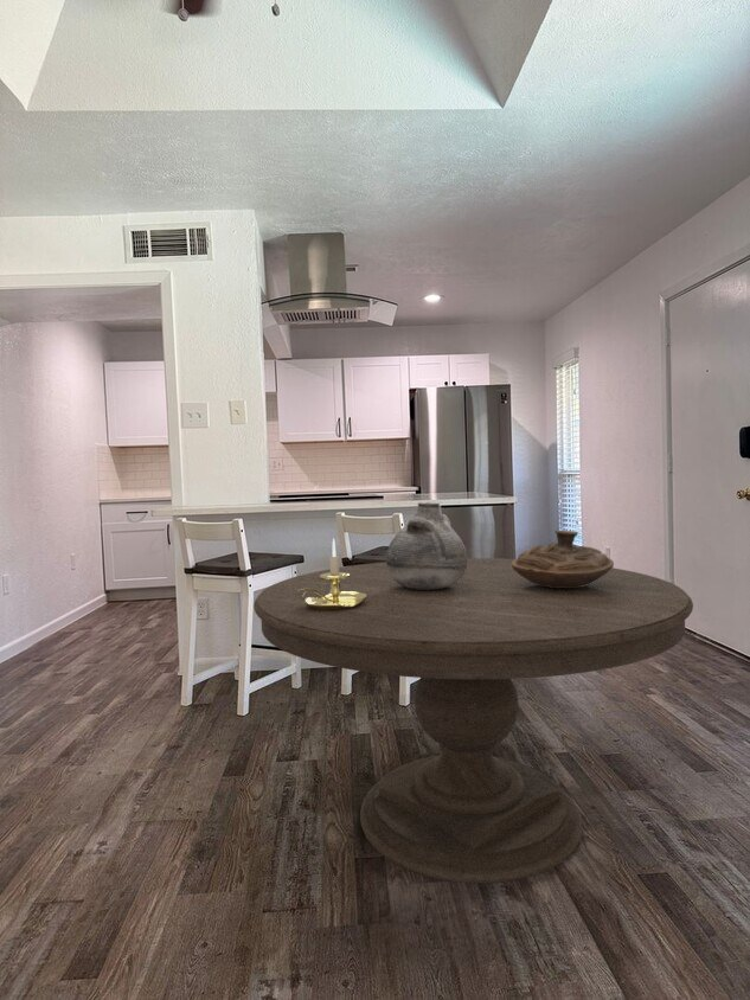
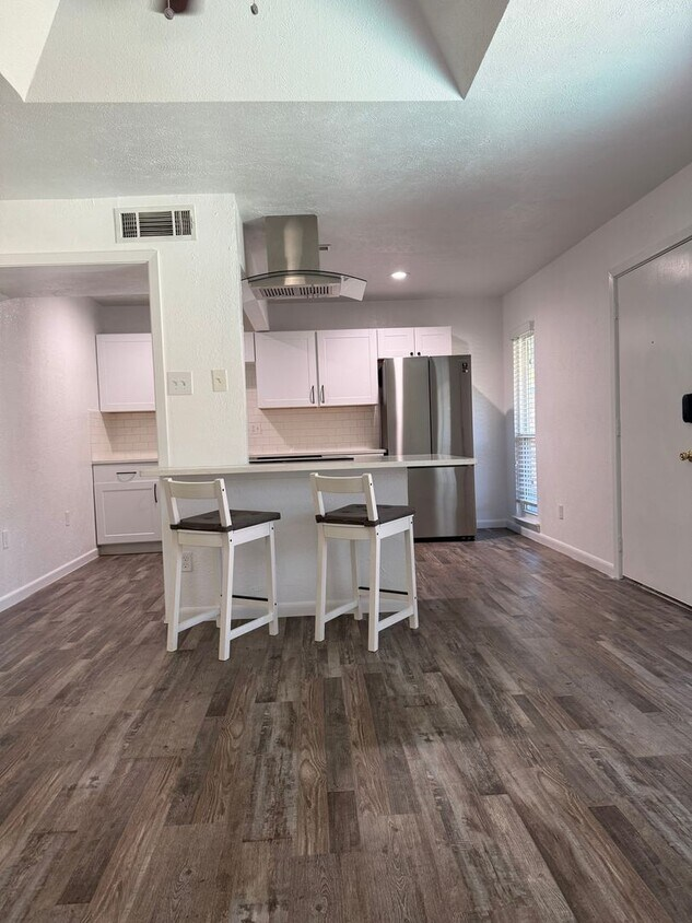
- vase [385,501,469,590]
- decorative bowl [512,530,615,588]
- candle holder [297,538,366,610]
- dining table [252,557,694,884]
